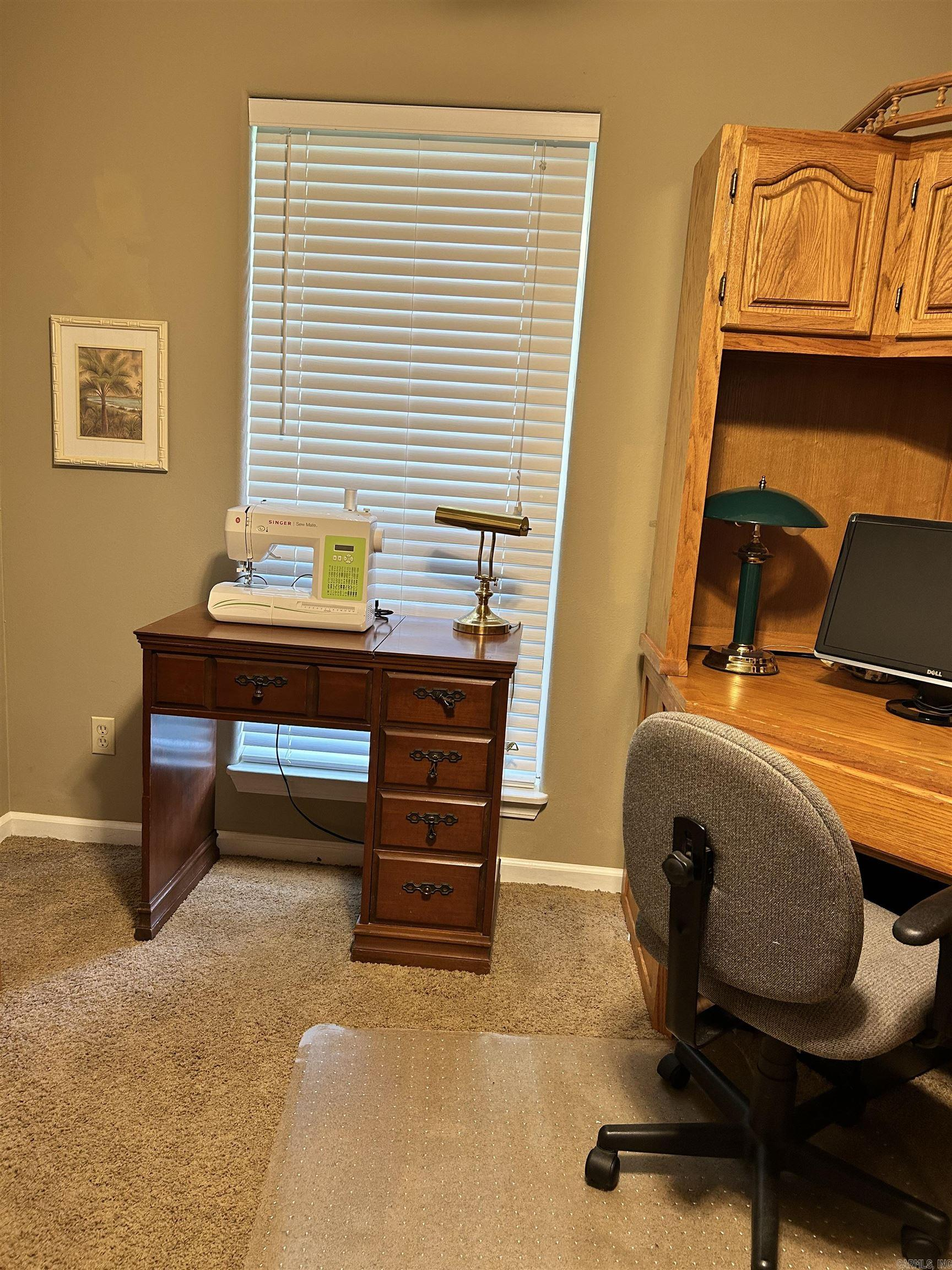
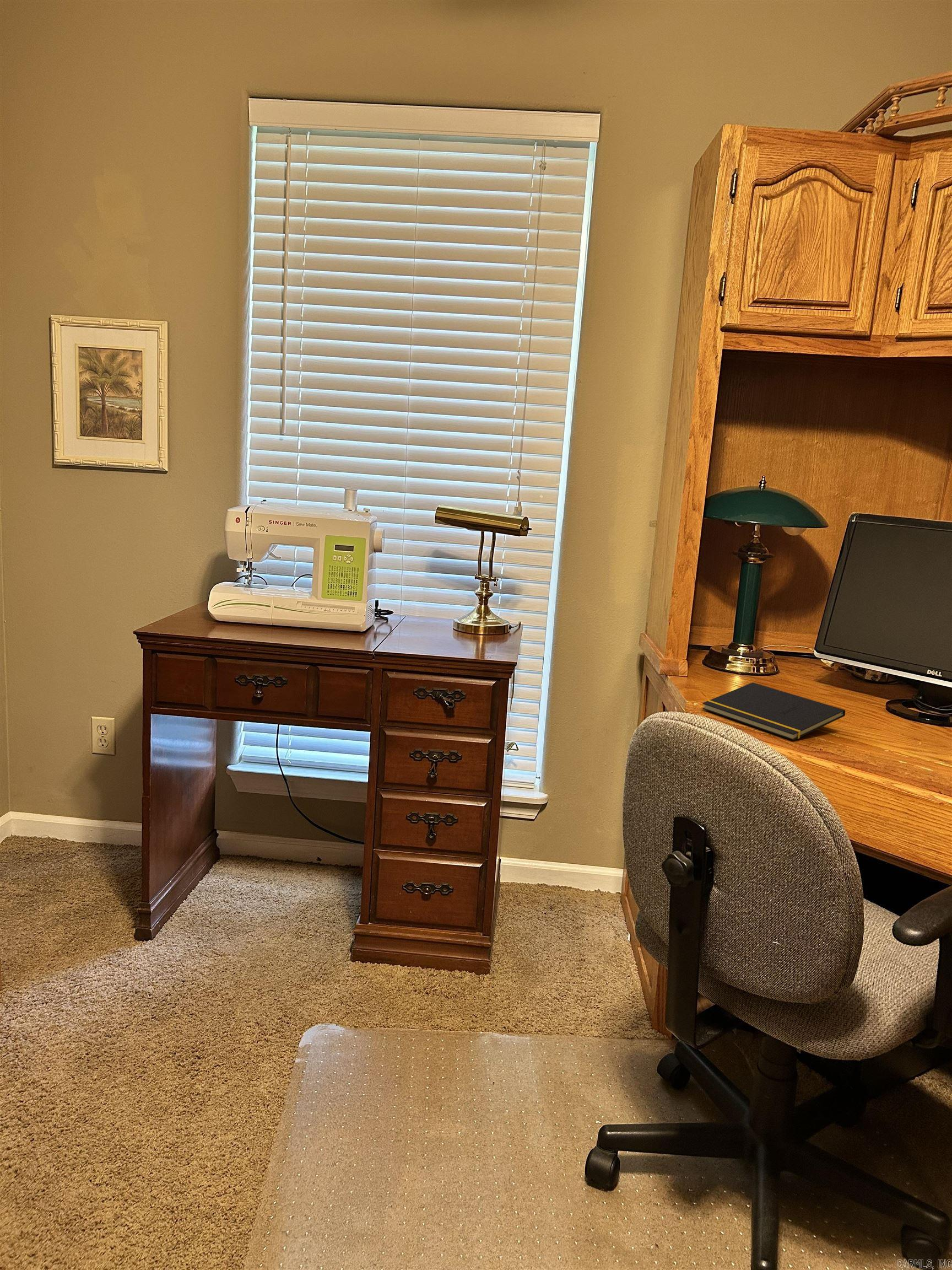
+ notepad [702,682,846,741]
